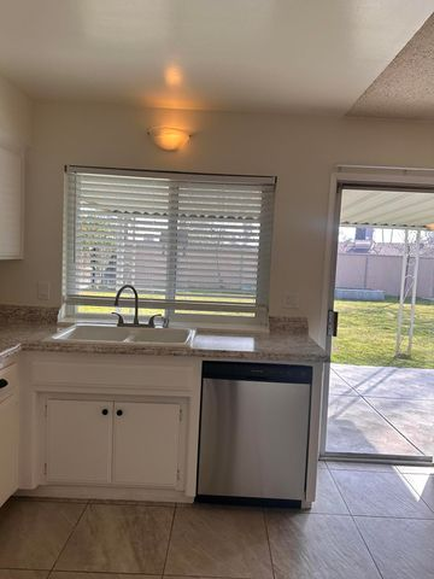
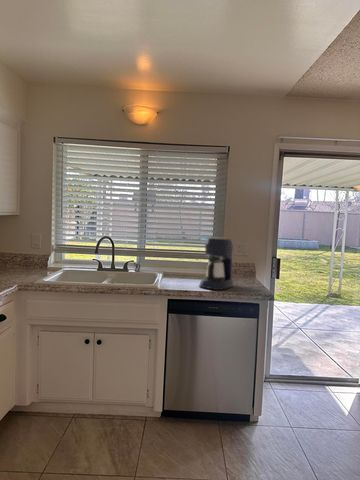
+ coffee maker [198,236,235,291]
